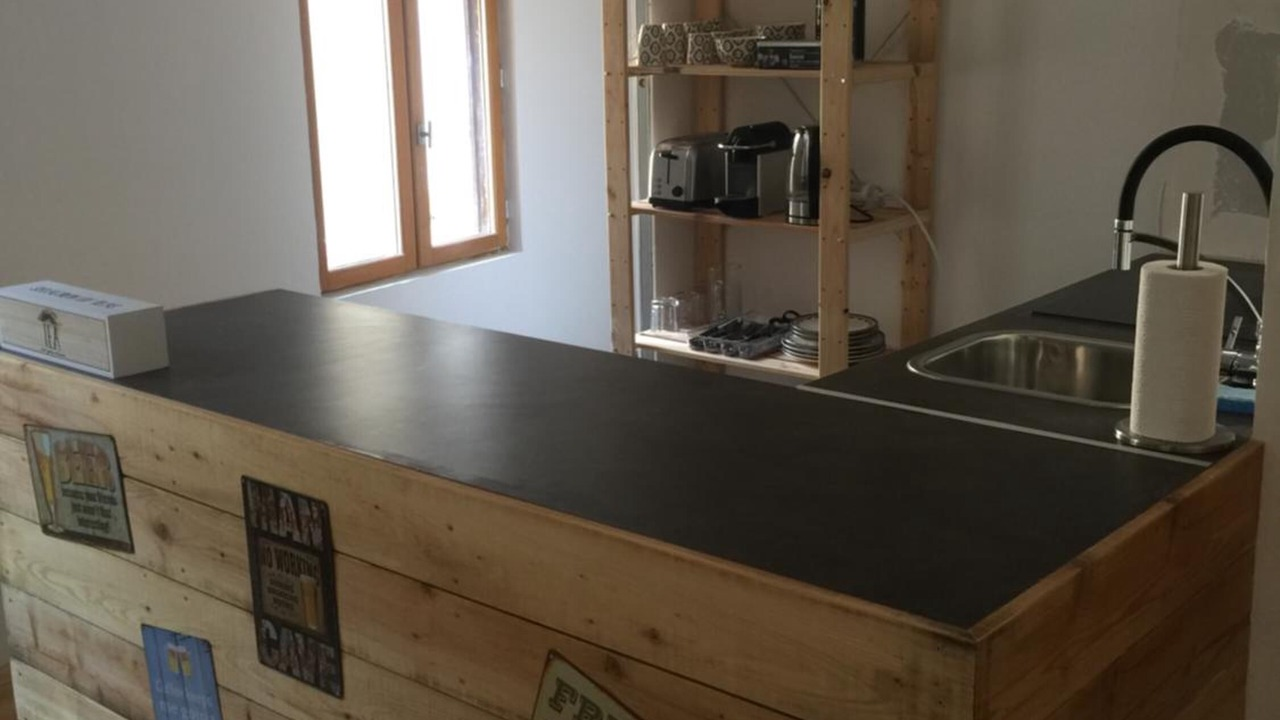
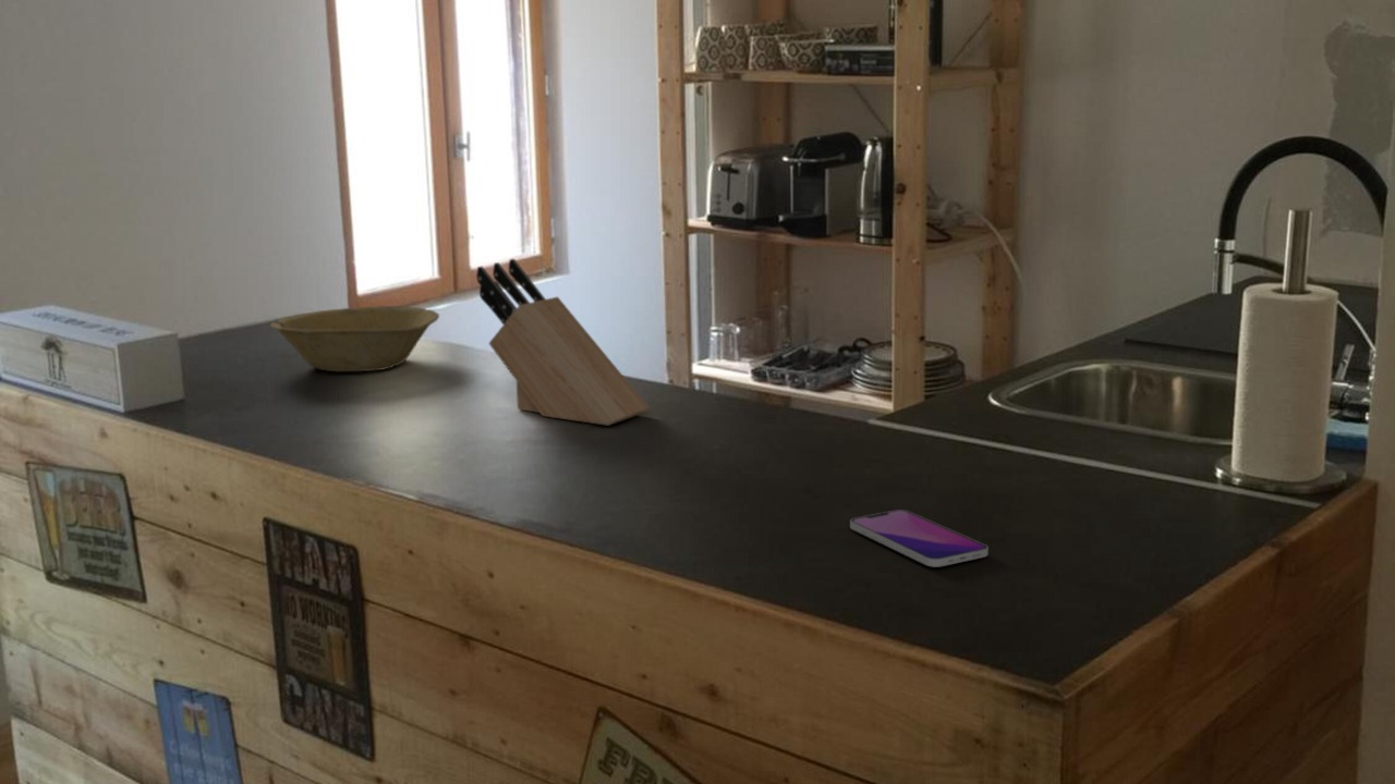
+ knife block [475,257,651,427]
+ smartphone [849,509,990,568]
+ bowl [269,305,440,372]
